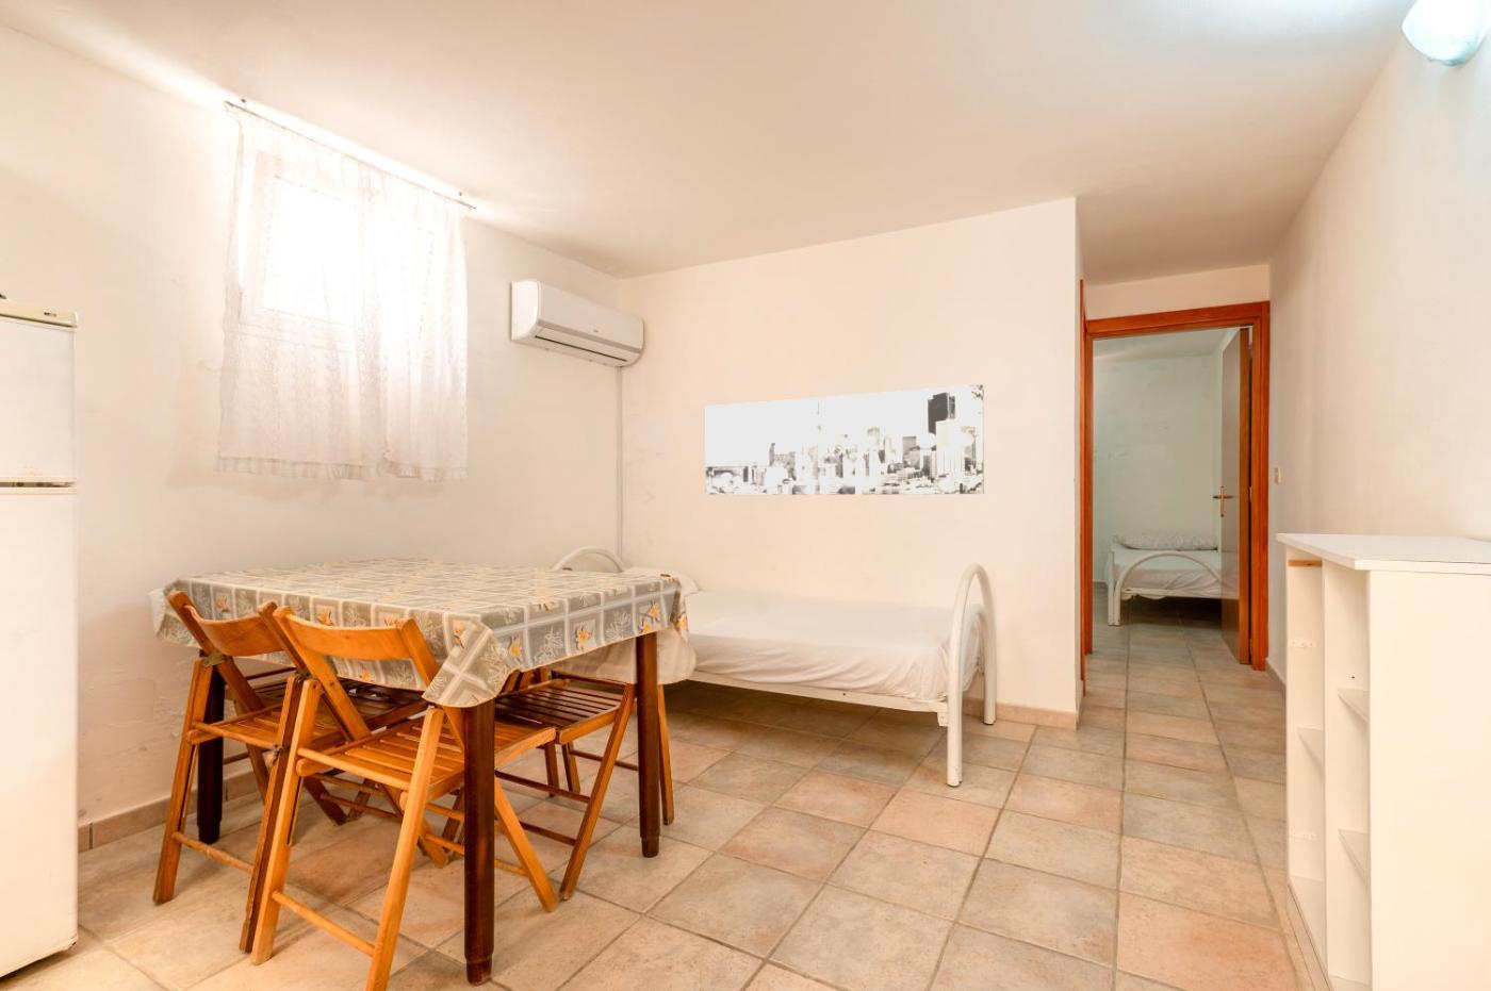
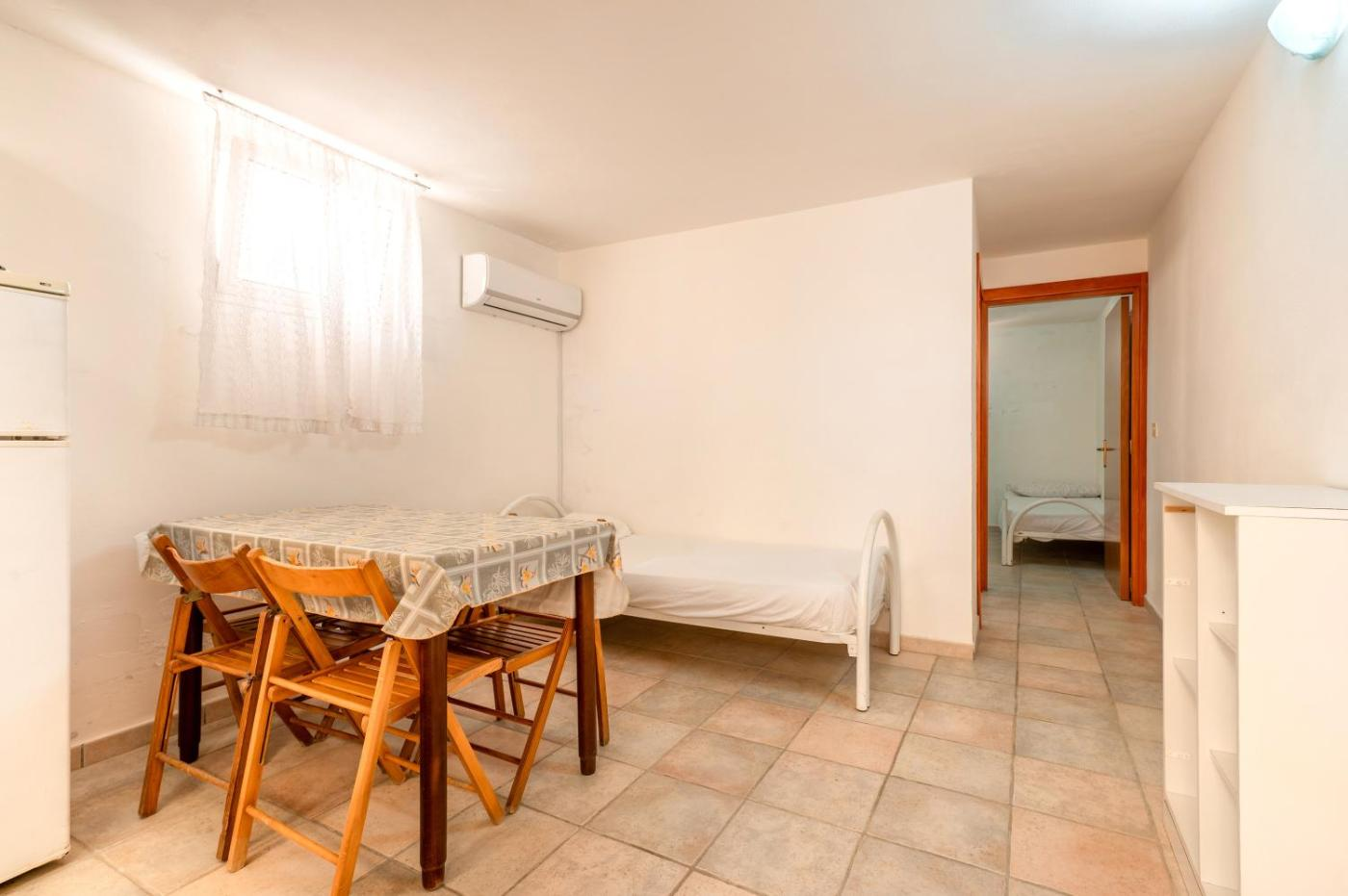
- wall art [705,384,986,496]
